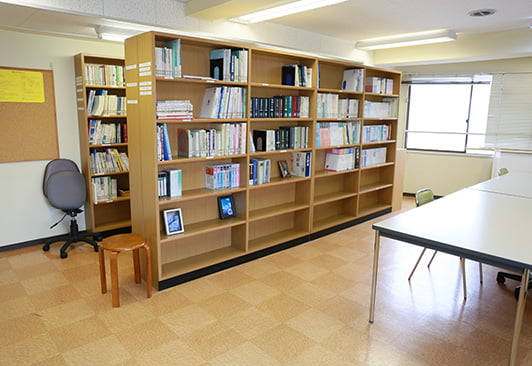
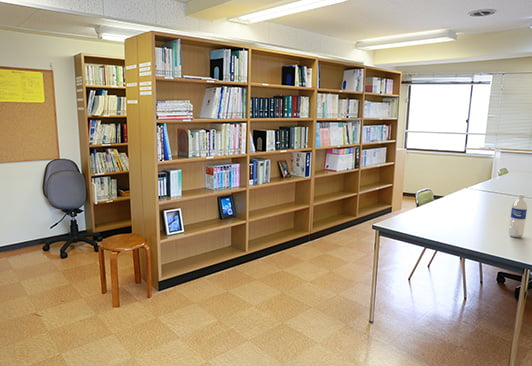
+ water bottle [508,193,528,239]
